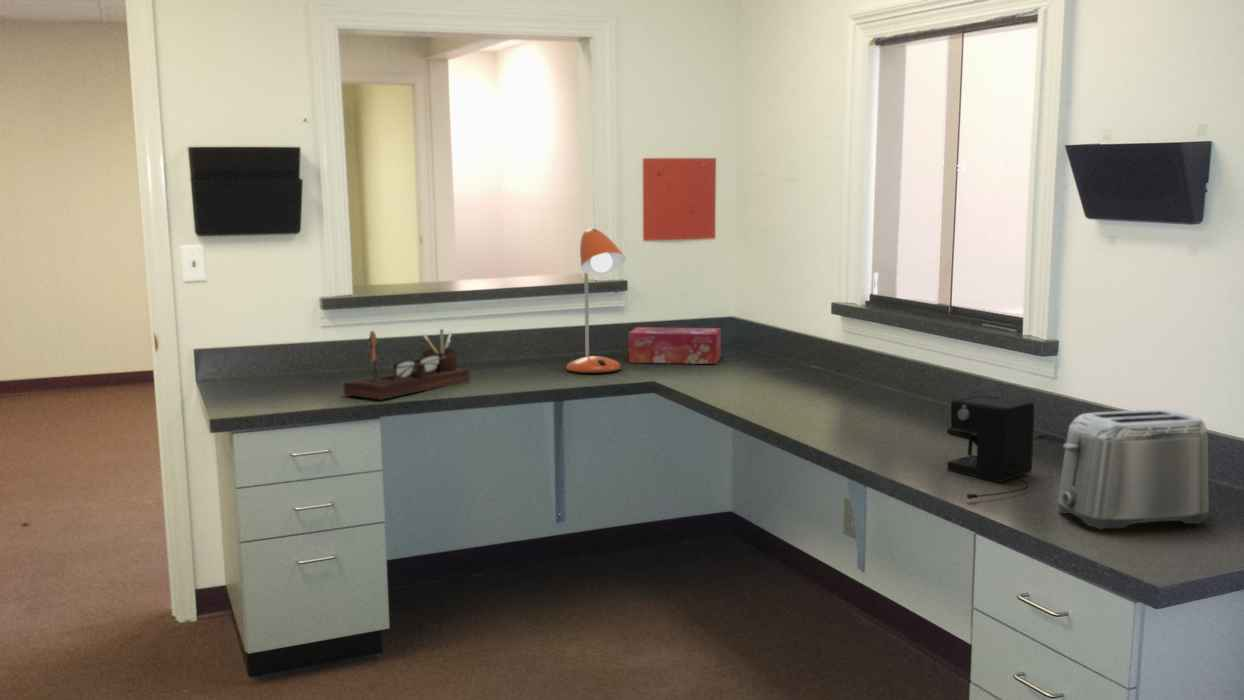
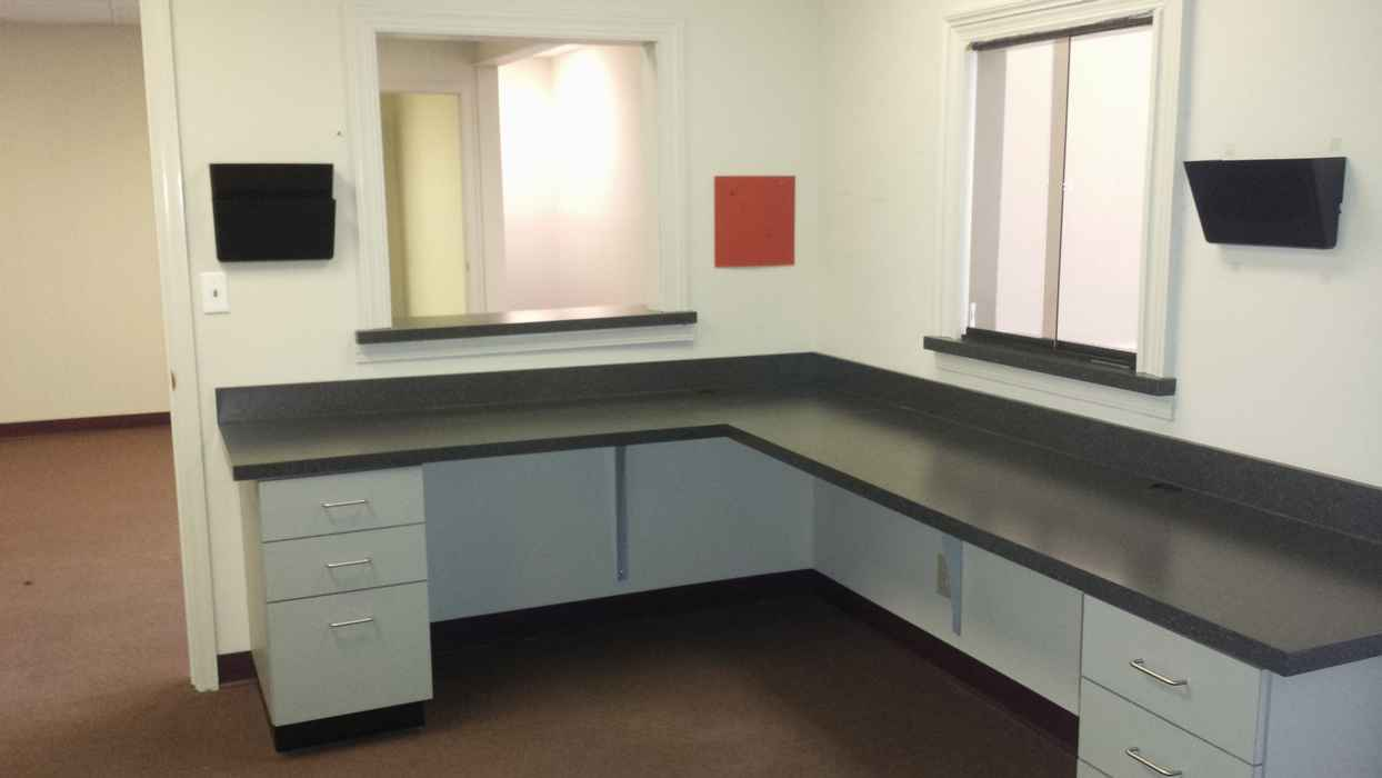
- toaster [1056,409,1210,530]
- coffee maker [946,394,1035,500]
- tissue box [628,326,722,365]
- desk organizer [343,328,471,400]
- desk lamp [565,227,626,375]
